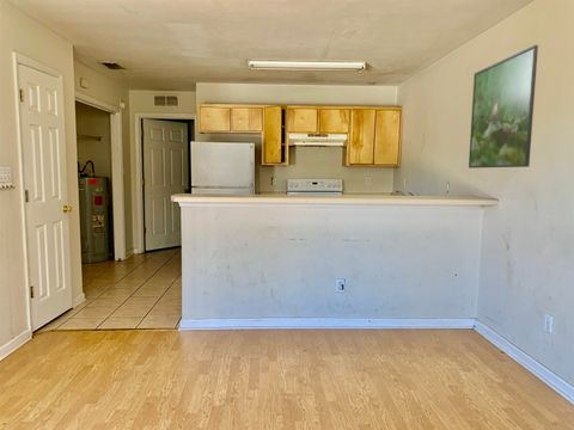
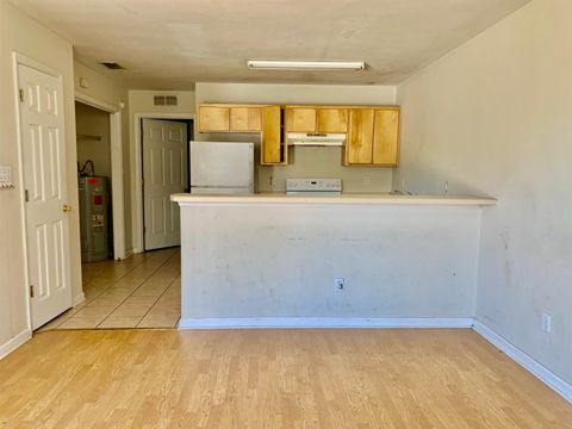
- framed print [468,44,539,170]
